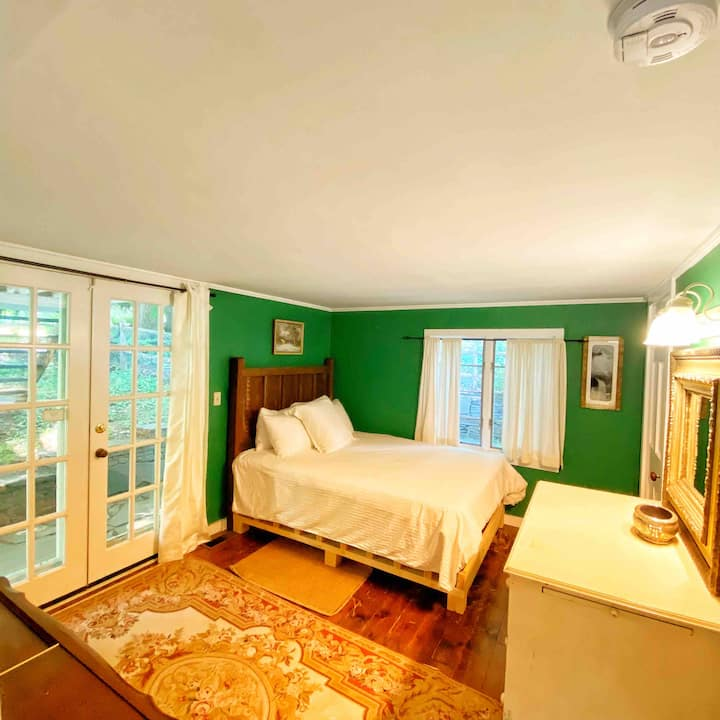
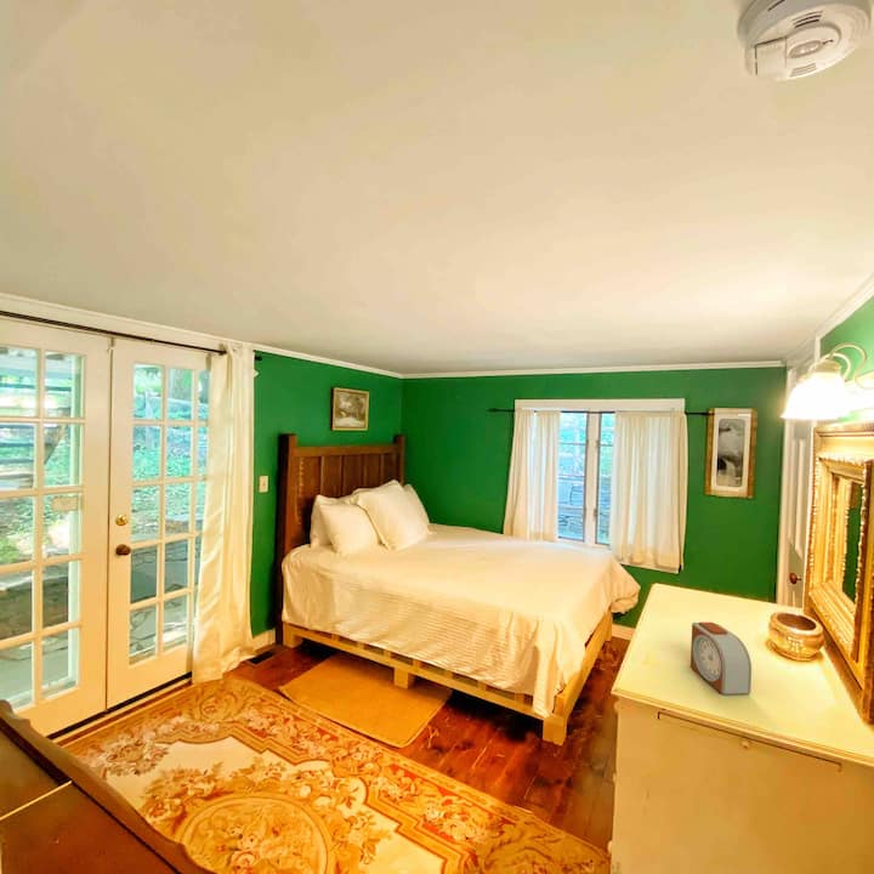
+ alarm clock [689,622,753,696]
